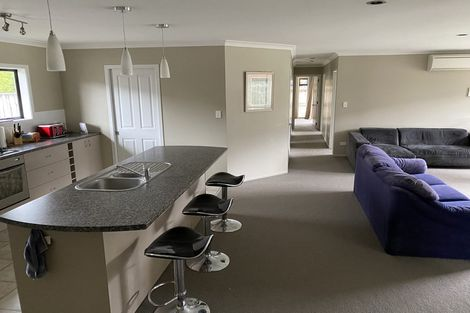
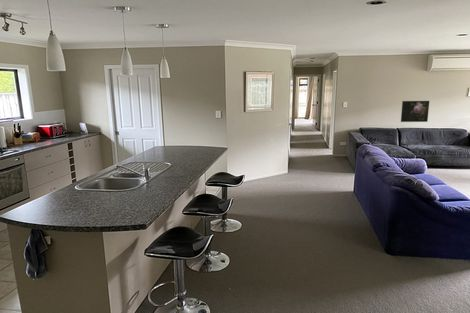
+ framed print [400,100,430,123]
